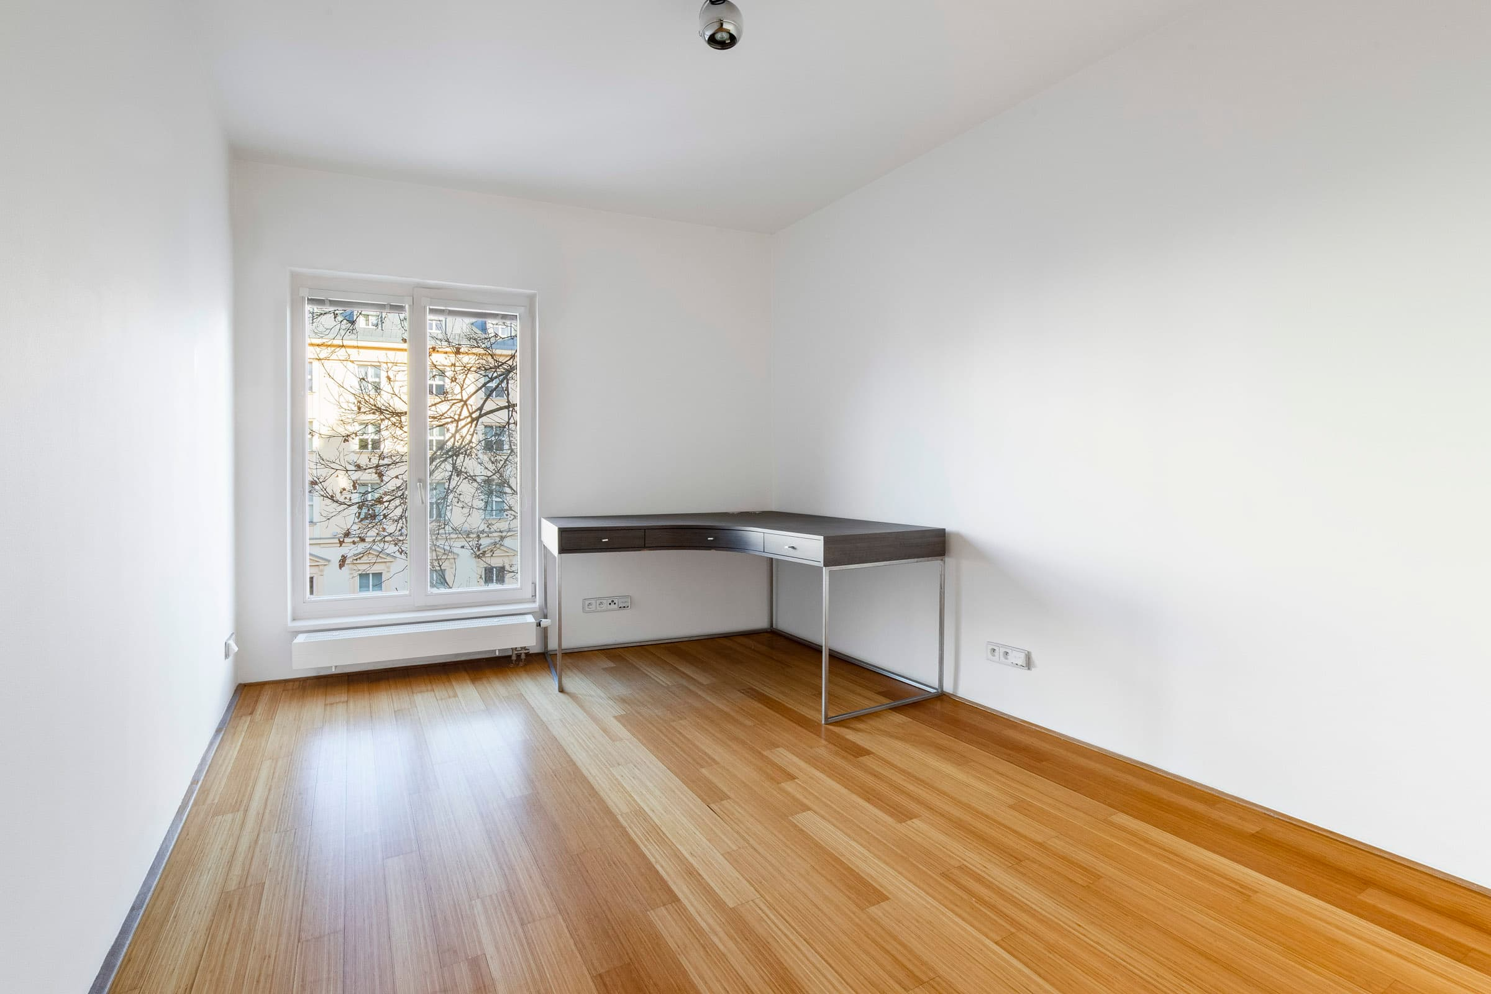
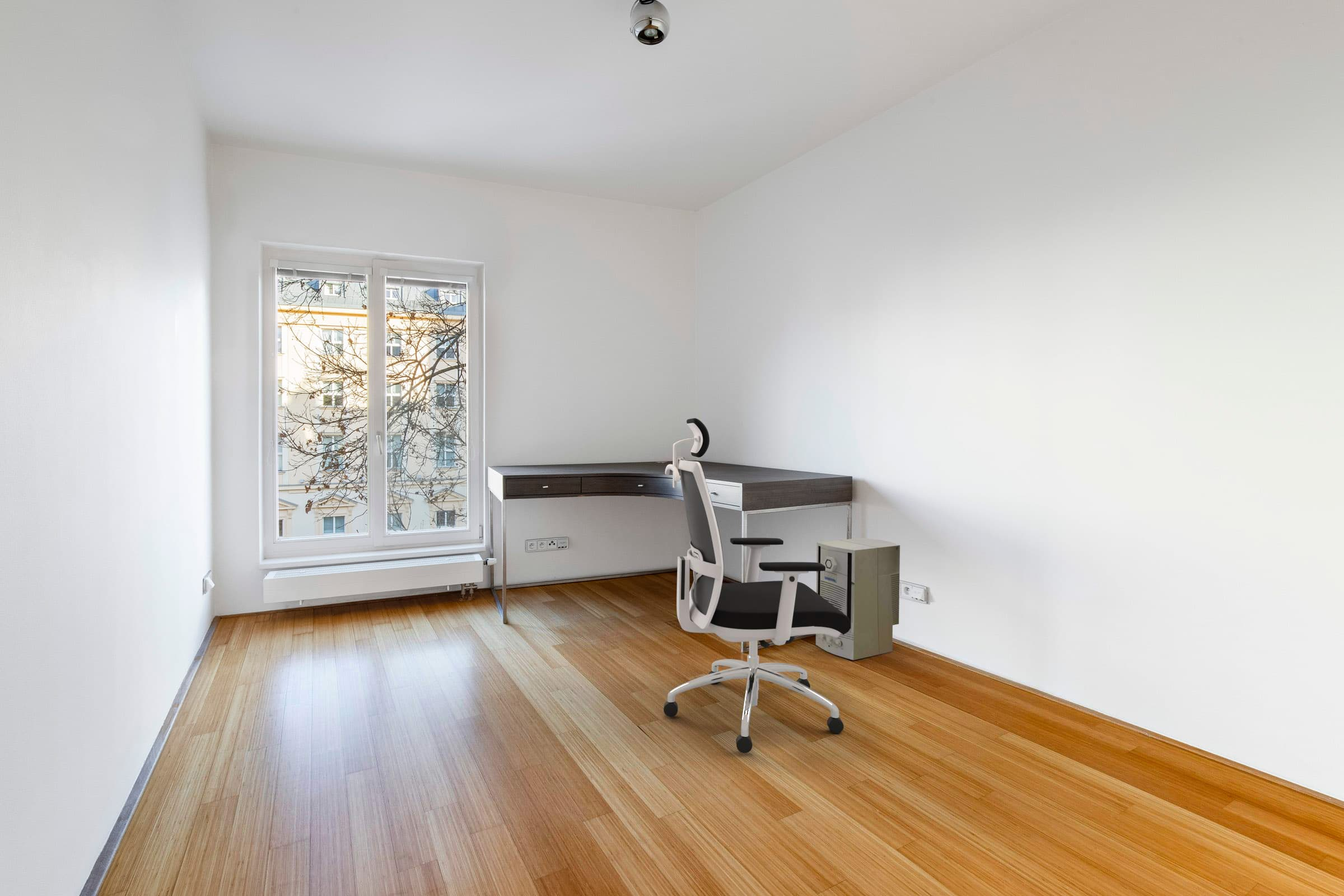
+ air purifier [815,538,900,661]
+ office chair [663,418,851,754]
